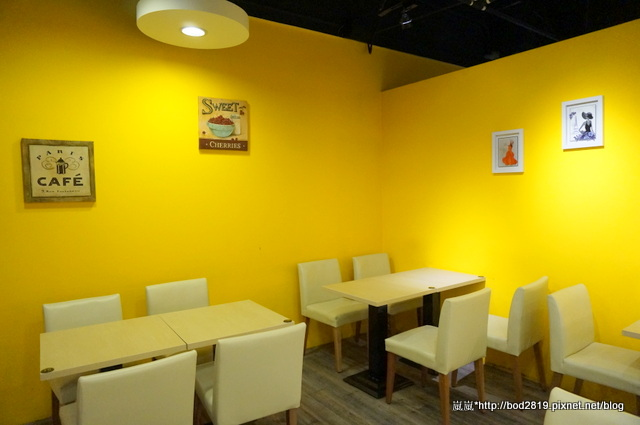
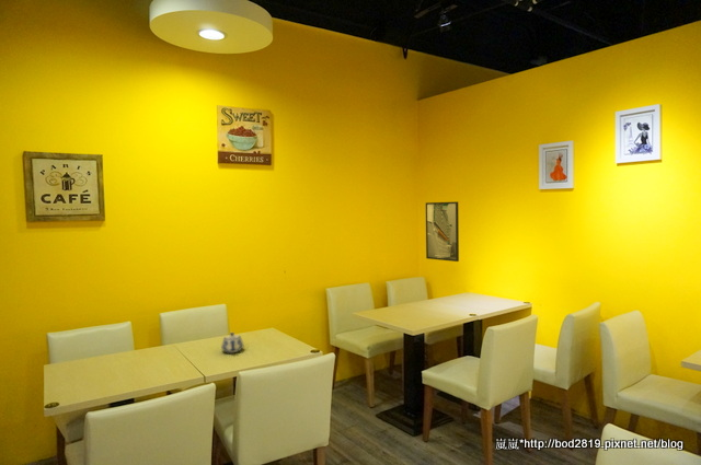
+ teapot [220,332,245,353]
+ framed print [425,200,460,263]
